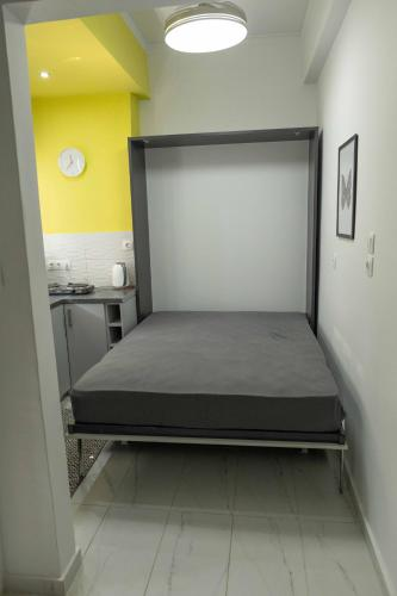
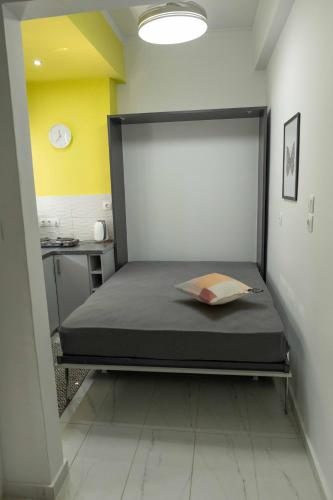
+ decorative pillow [172,272,265,306]
